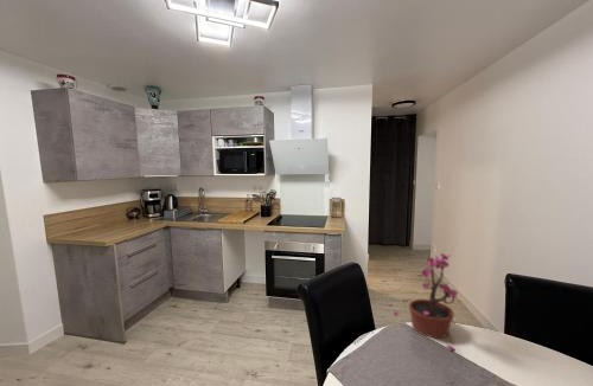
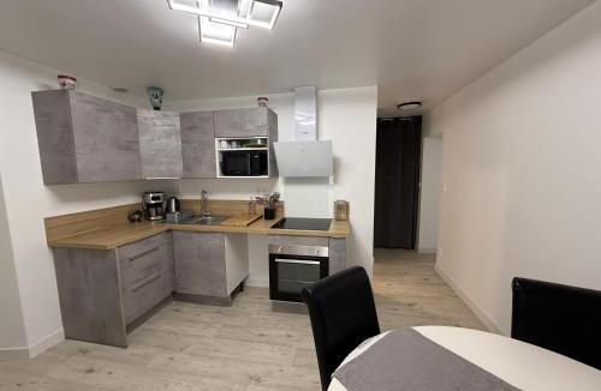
- potted plant [393,252,459,352]
